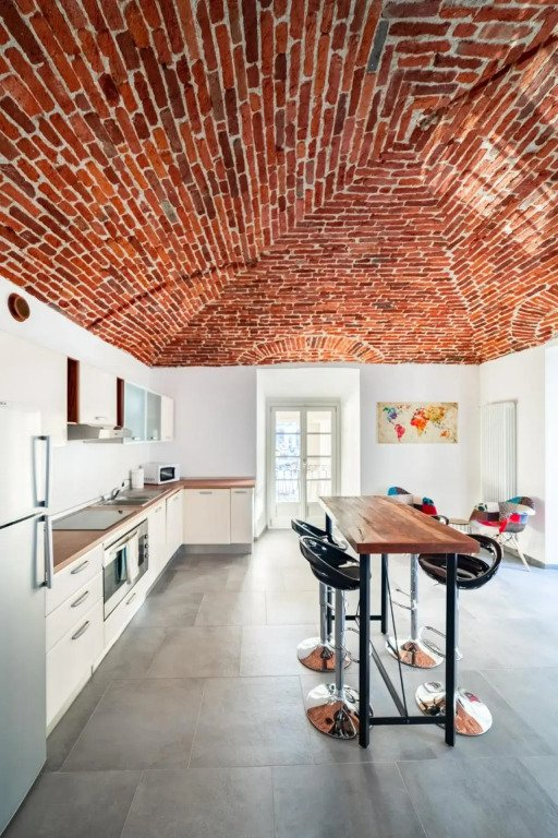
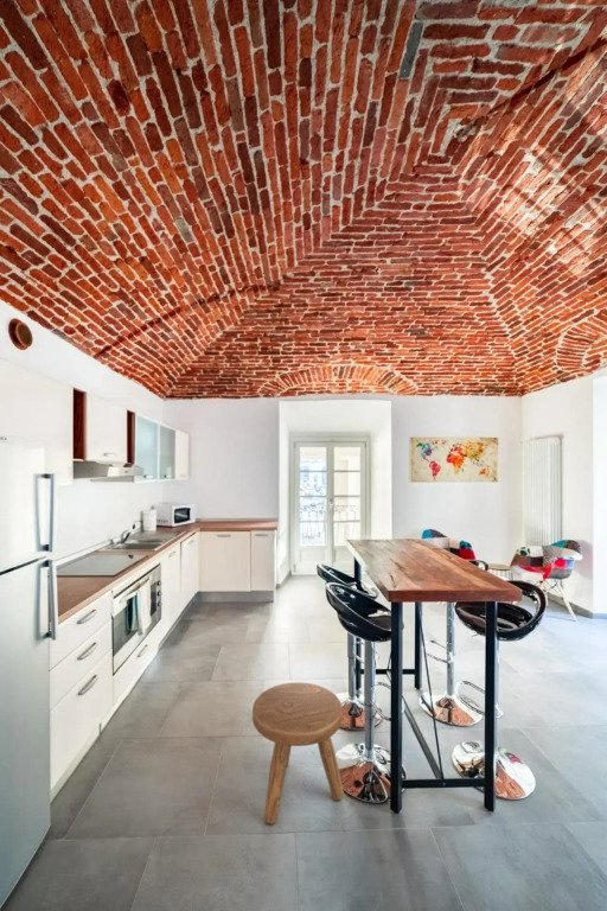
+ stool [251,681,345,826]
